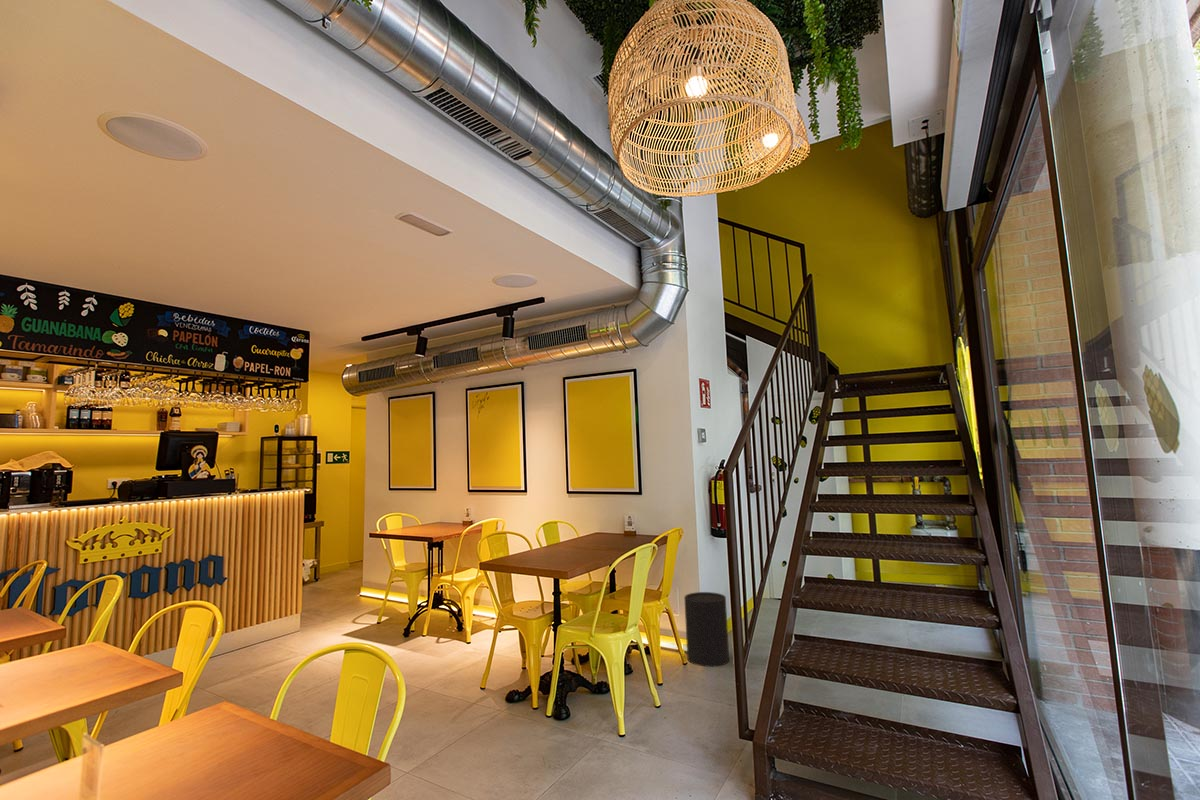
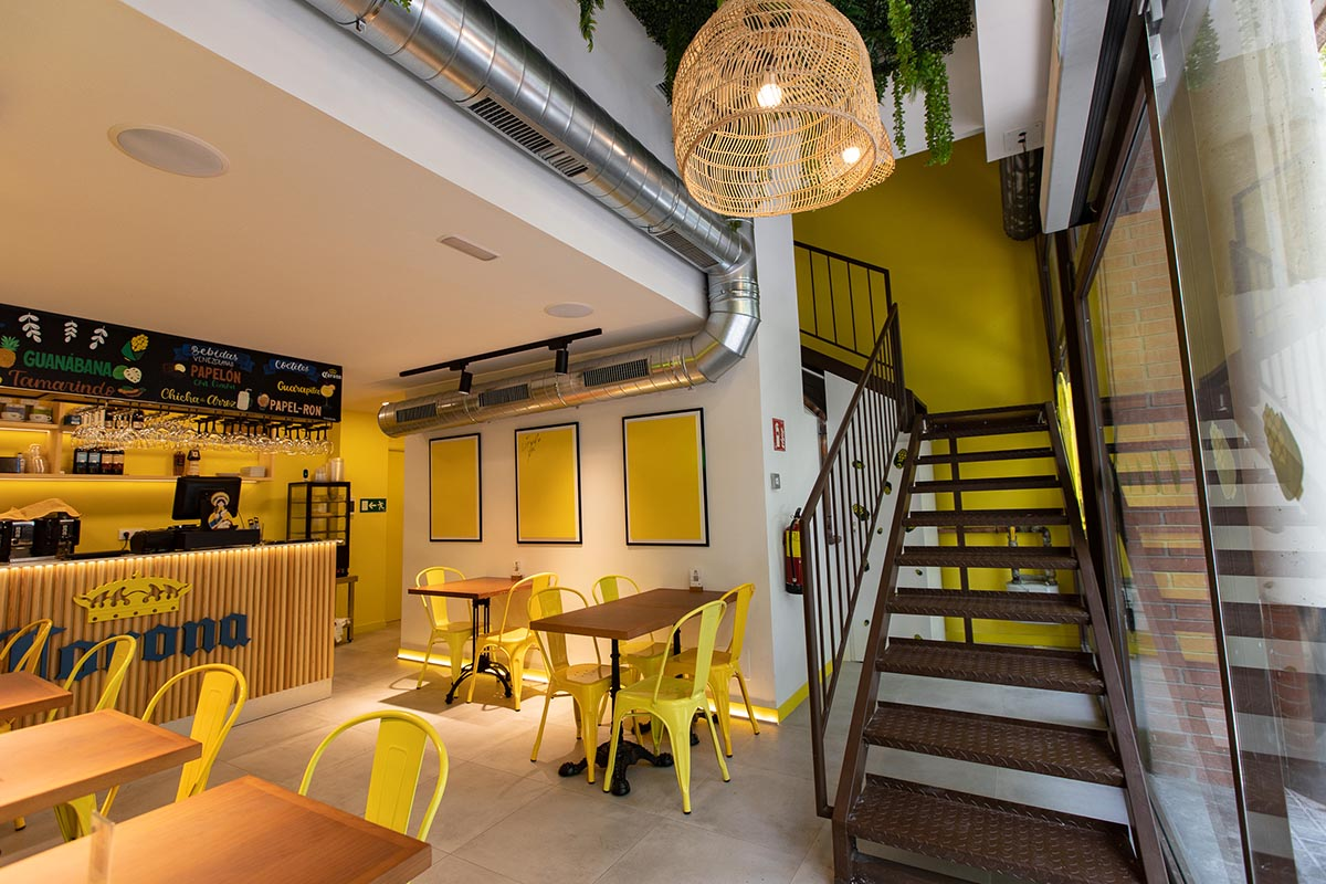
- waste bin [683,591,730,668]
